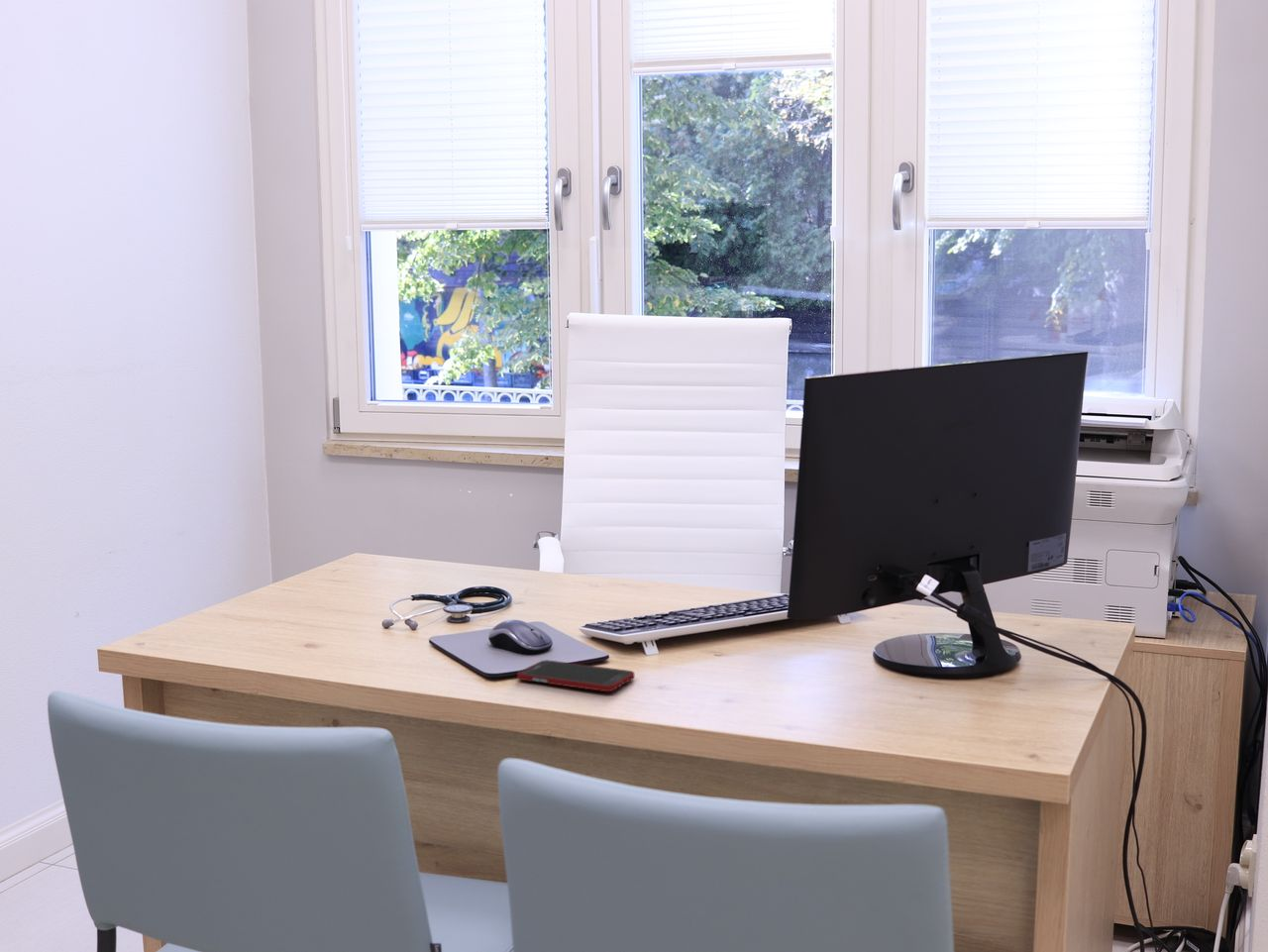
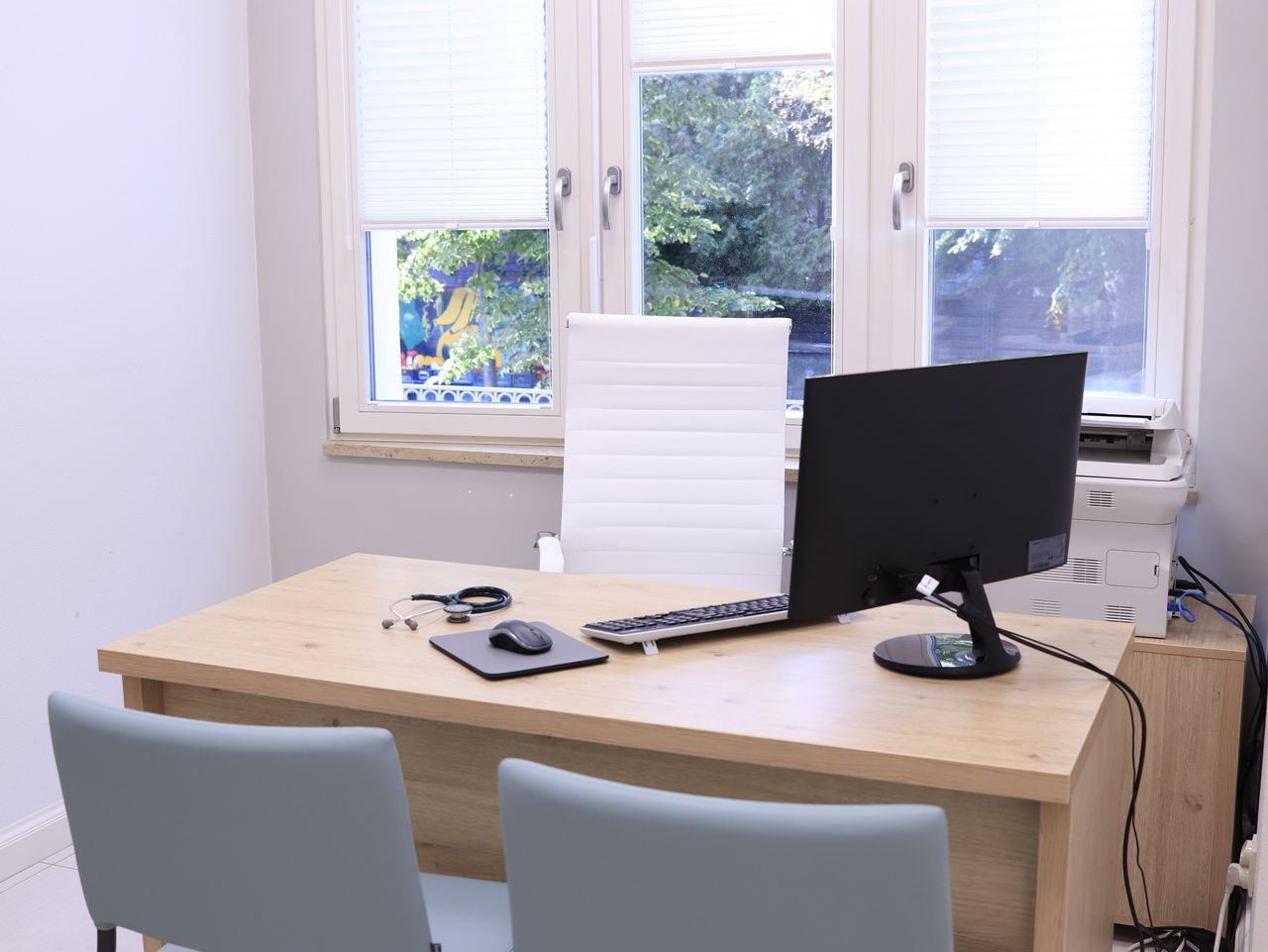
- cell phone [516,659,635,692]
